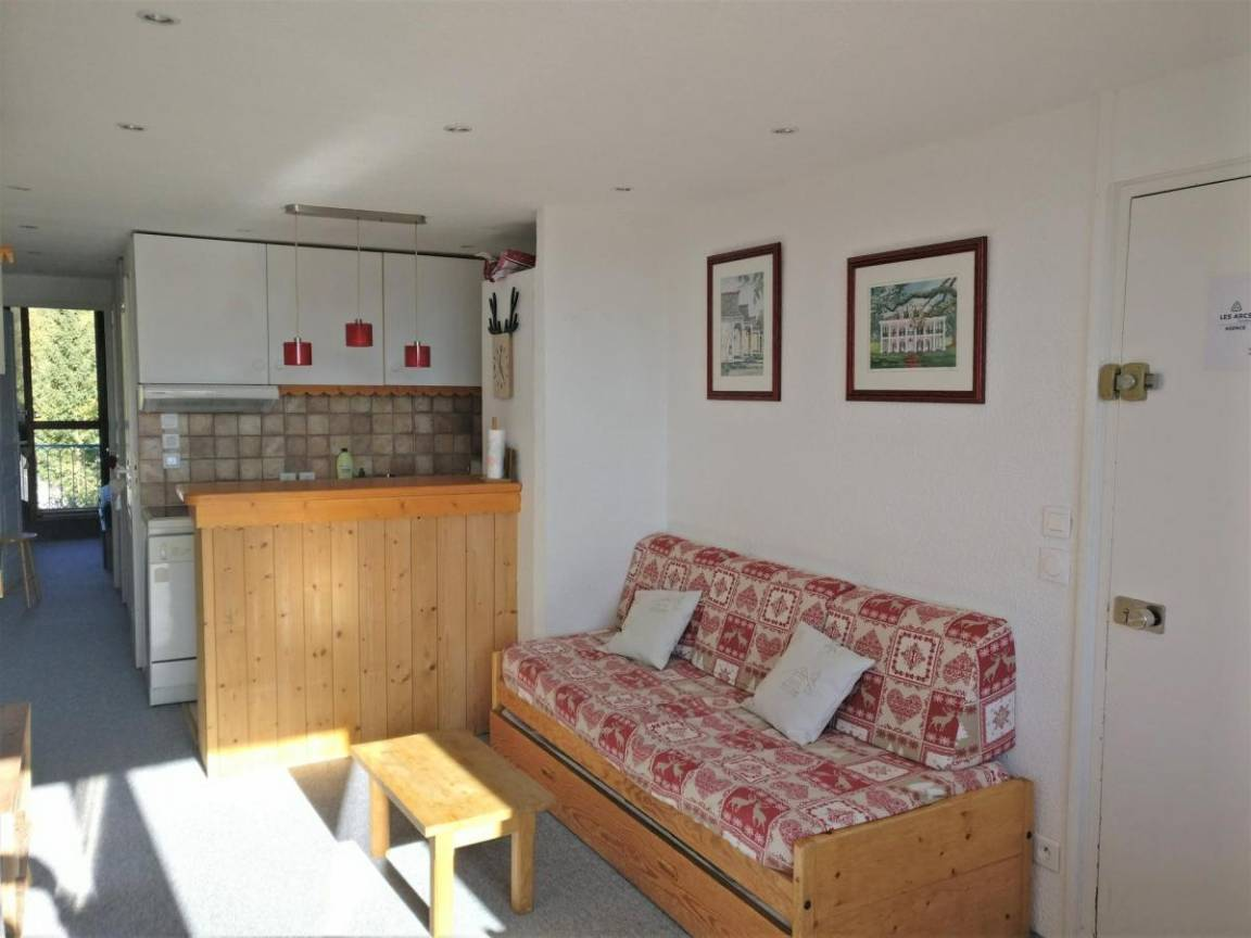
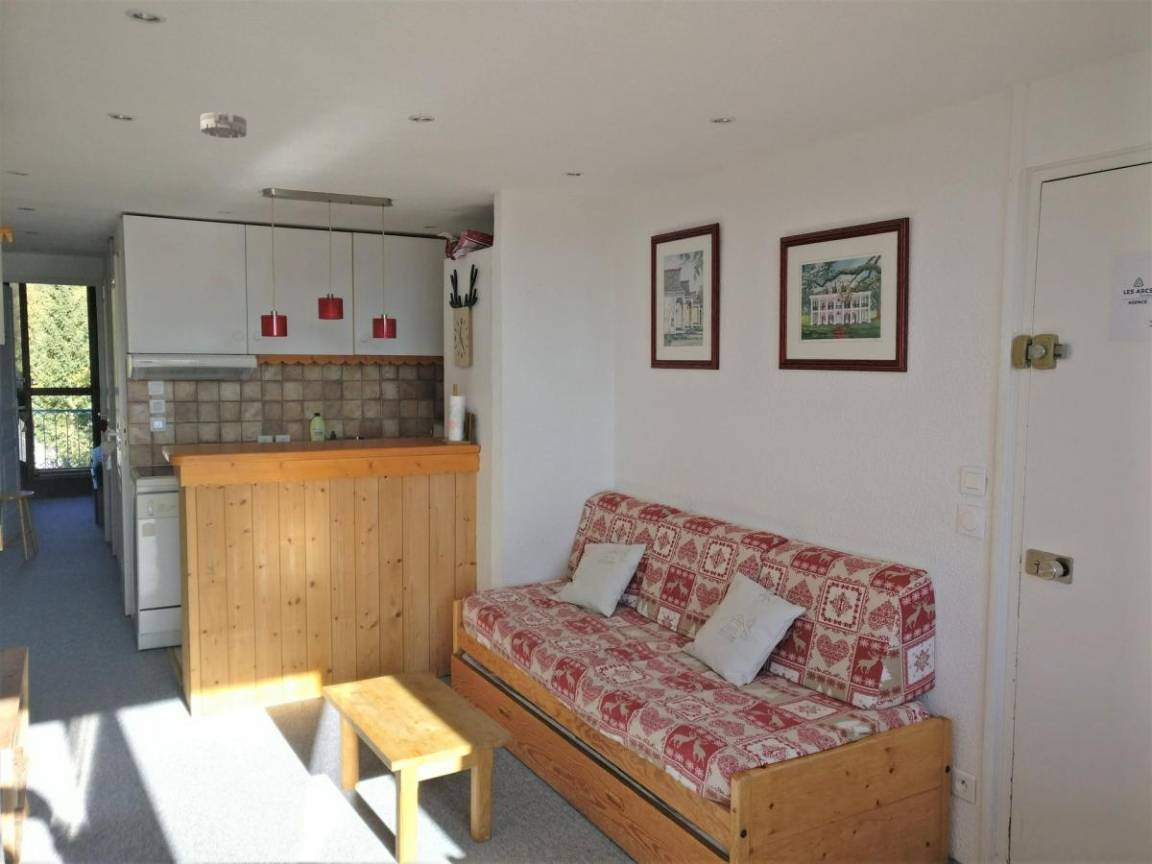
+ smoke detector [199,111,248,139]
